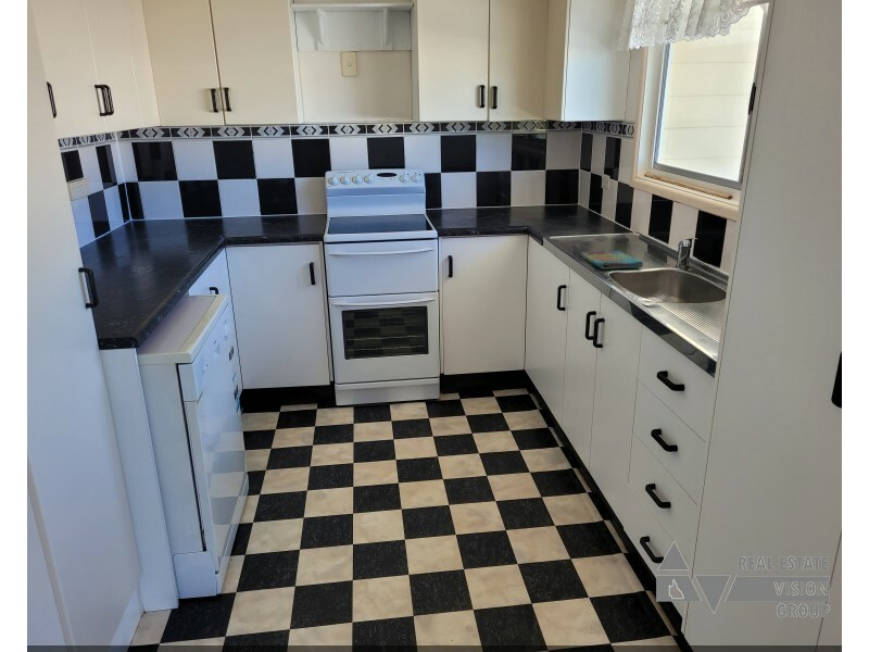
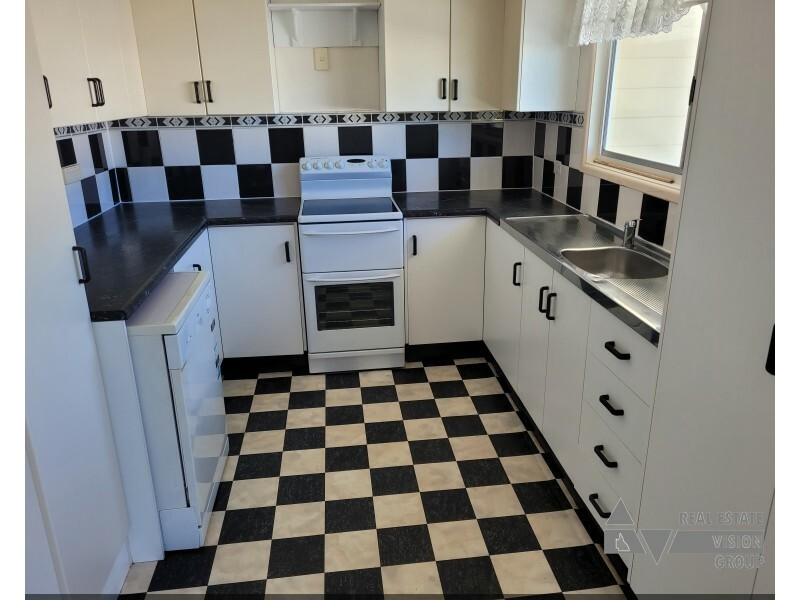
- dish towel [579,250,645,271]
